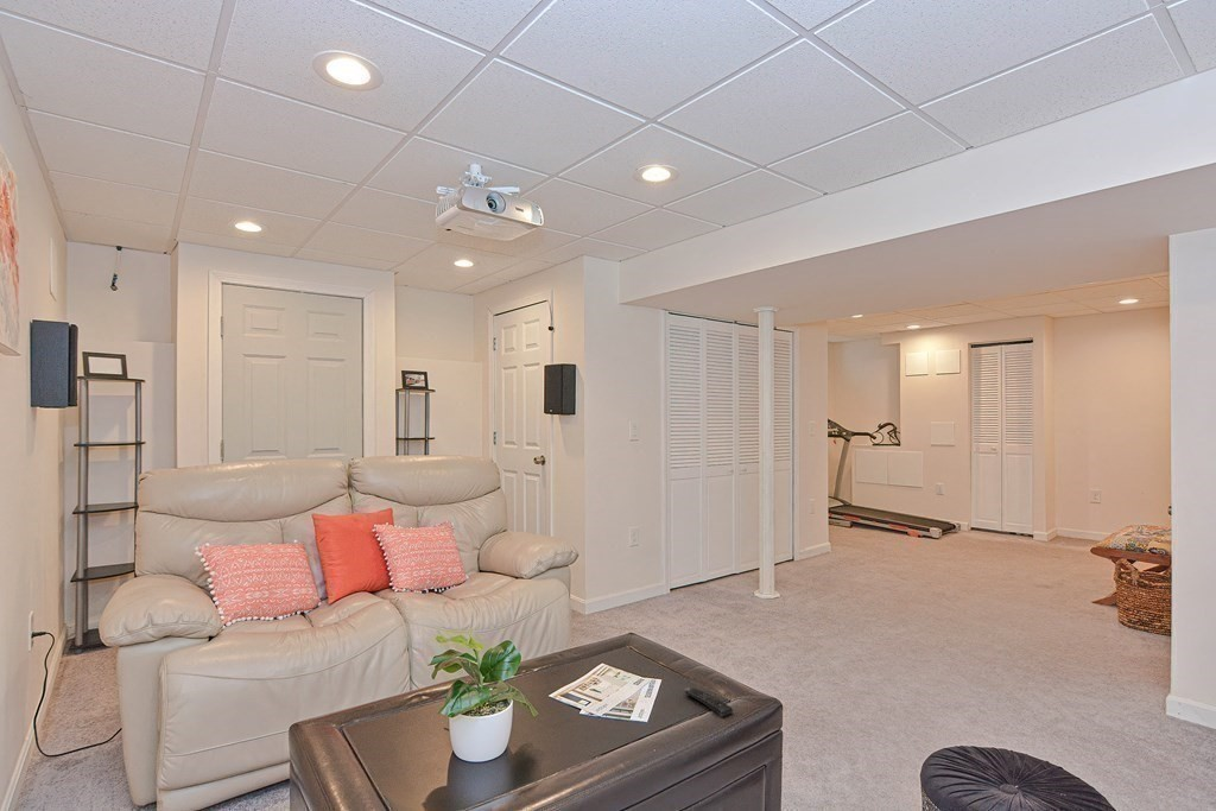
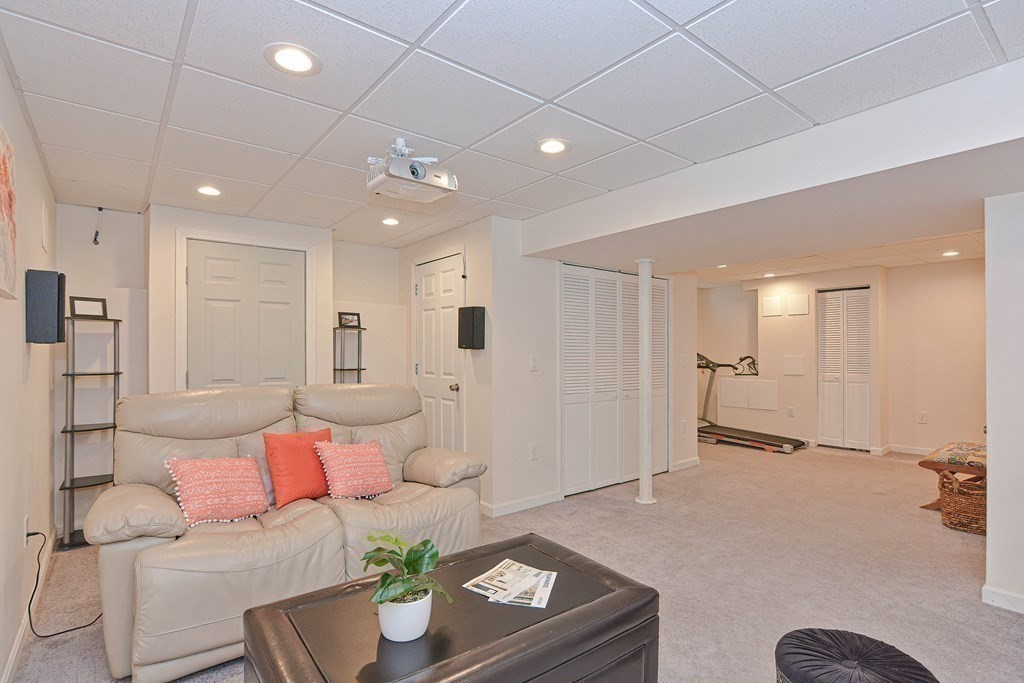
- remote control [684,686,734,718]
